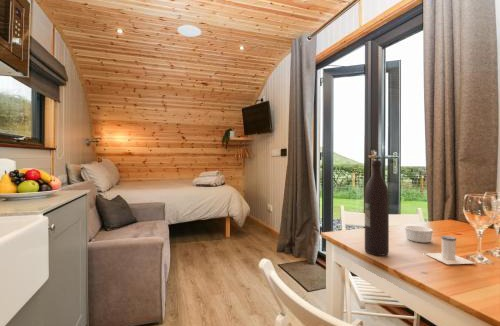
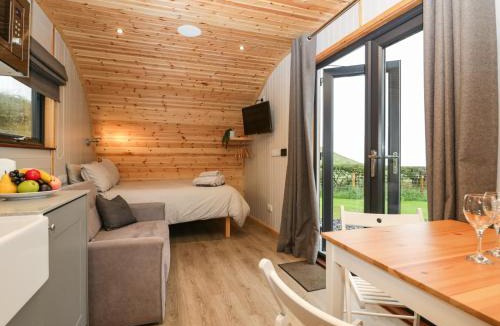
- wine bottle [364,160,390,257]
- ramekin [404,225,434,244]
- salt shaker [425,235,475,265]
